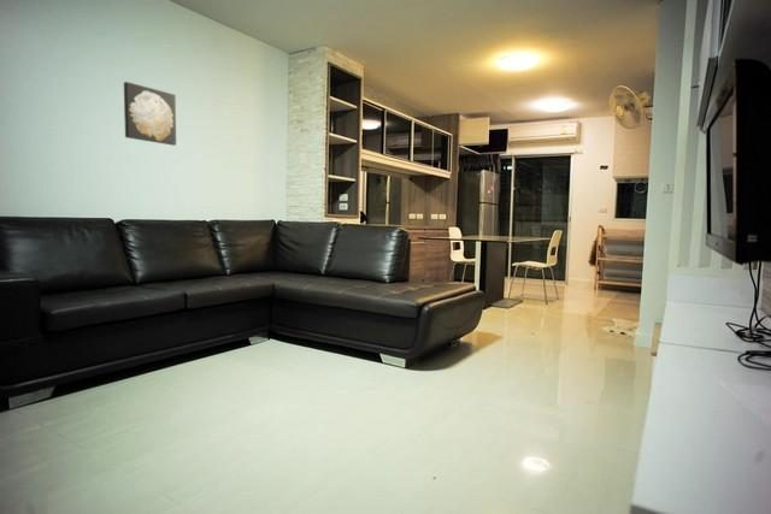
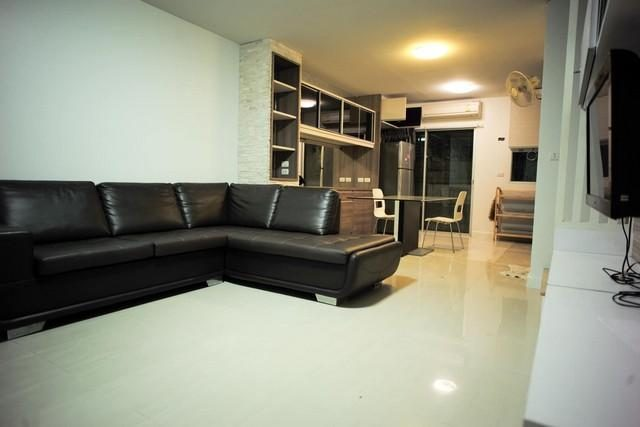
- wall art [123,81,177,147]
